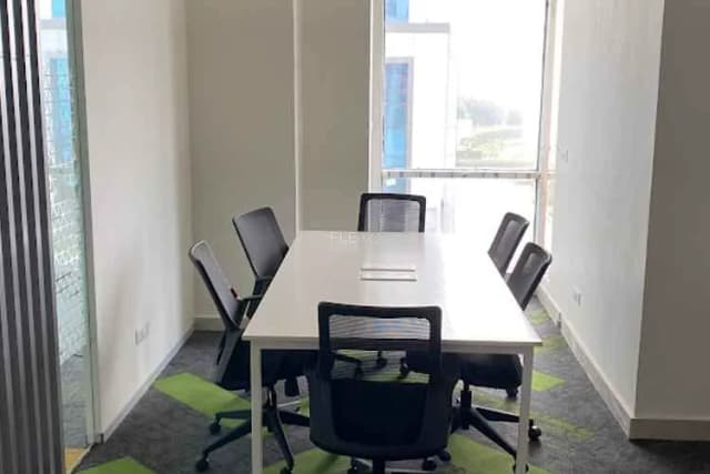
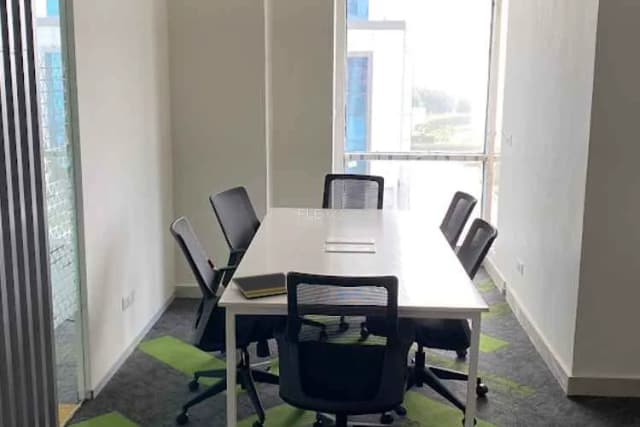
+ notepad [230,271,288,299]
